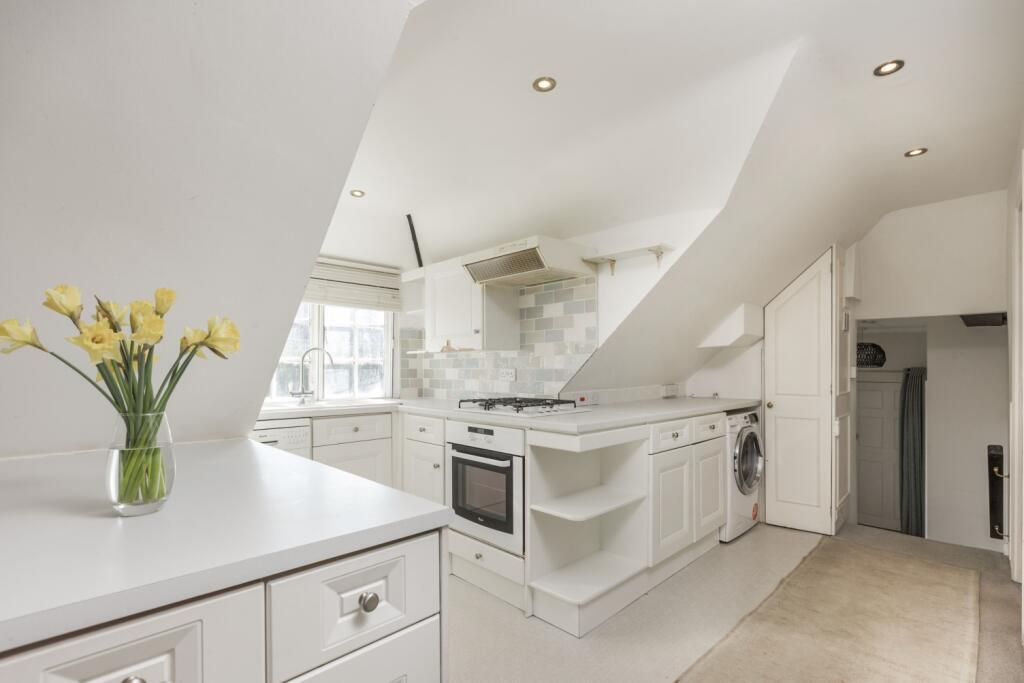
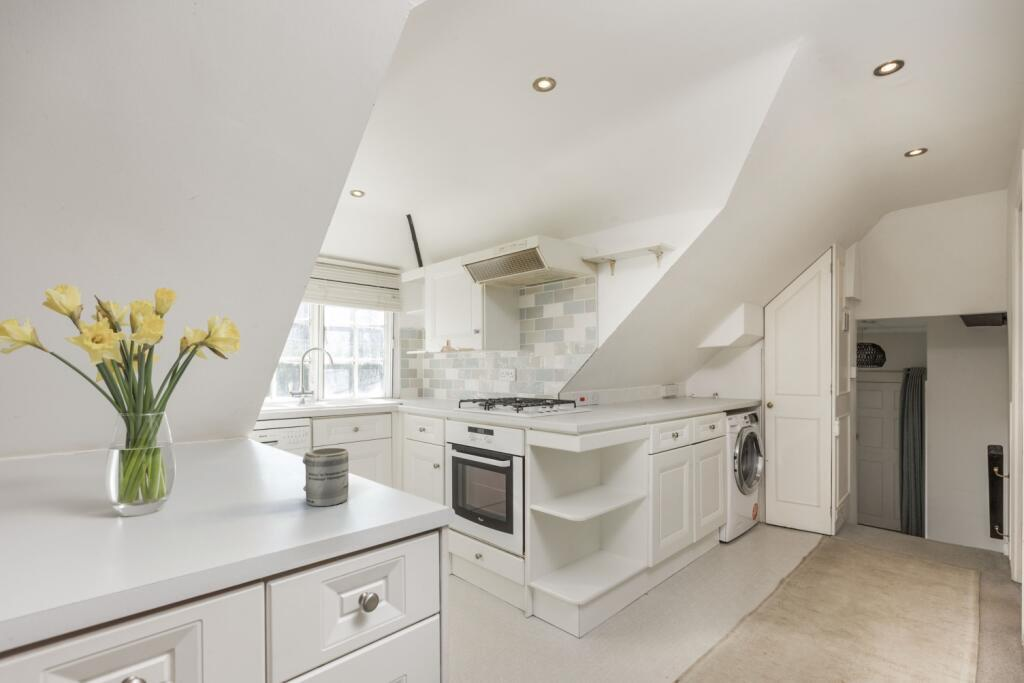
+ mug [302,447,350,507]
